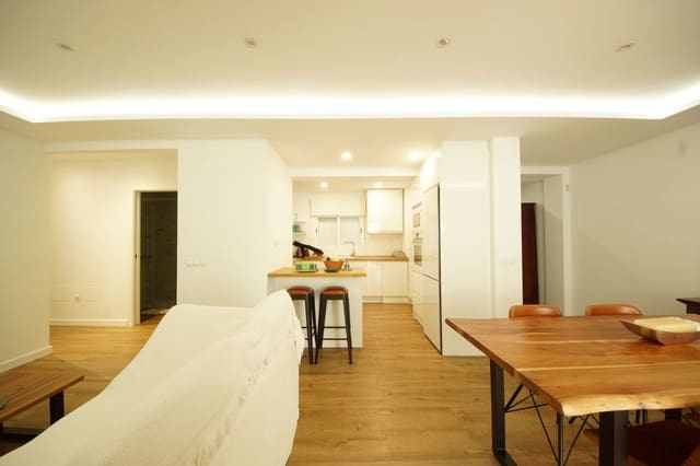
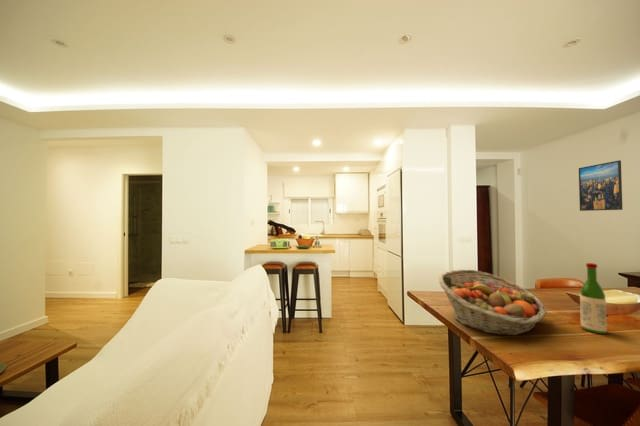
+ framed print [578,159,623,212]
+ fruit basket [438,269,547,336]
+ wine bottle [579,262,608,335]
